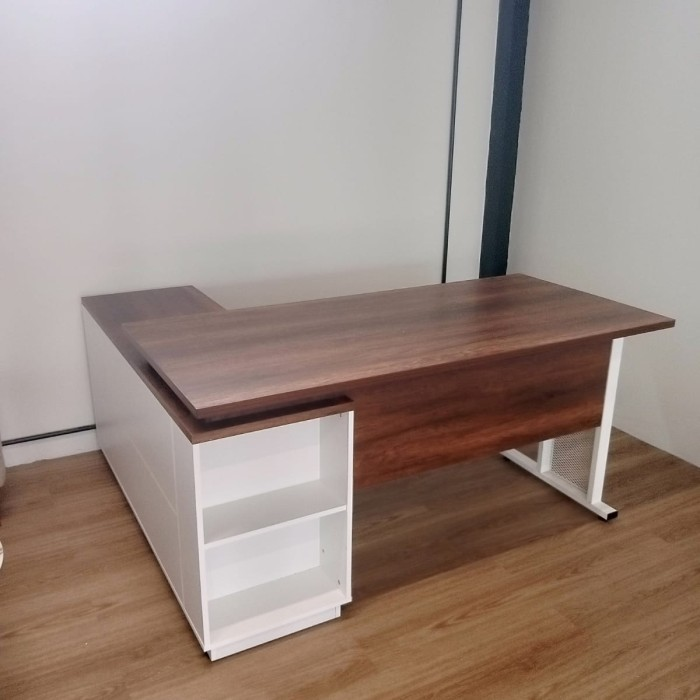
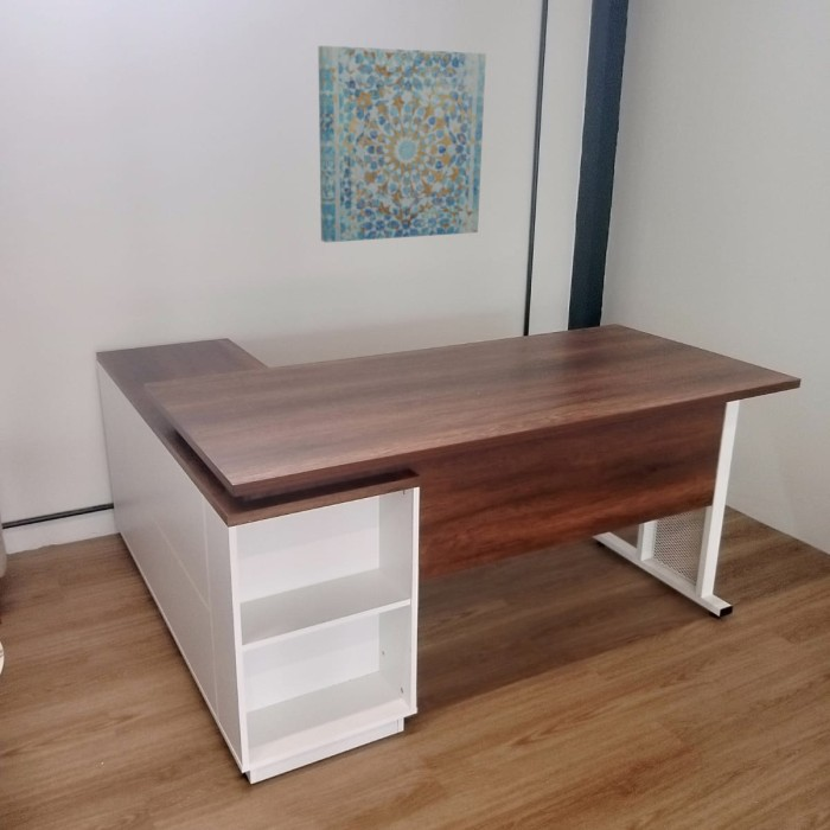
+ wall art [317,45,487,243]
